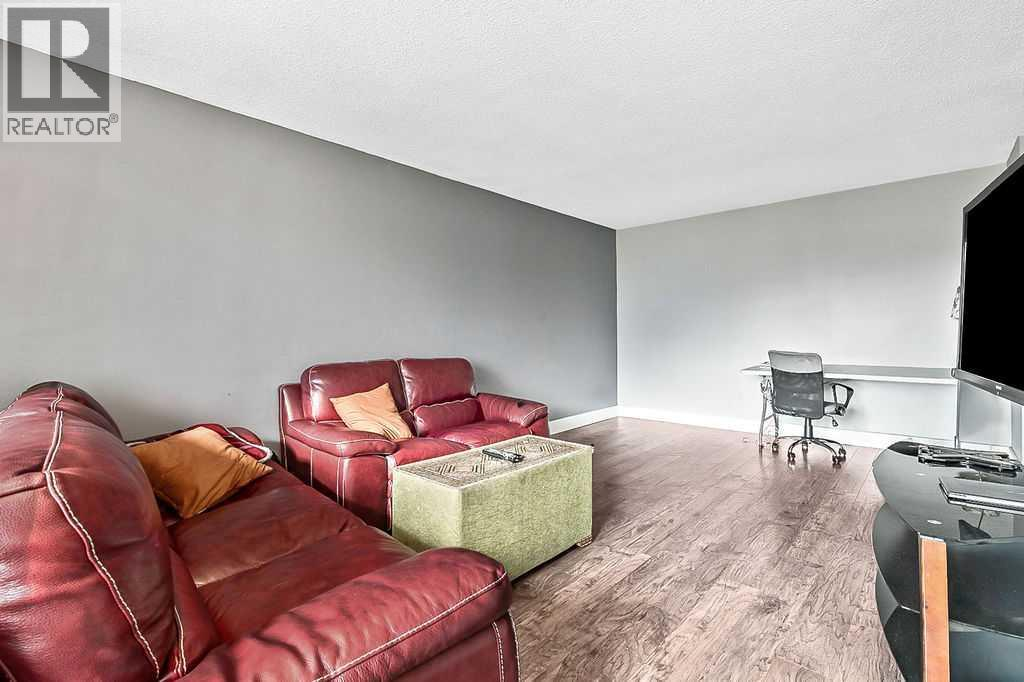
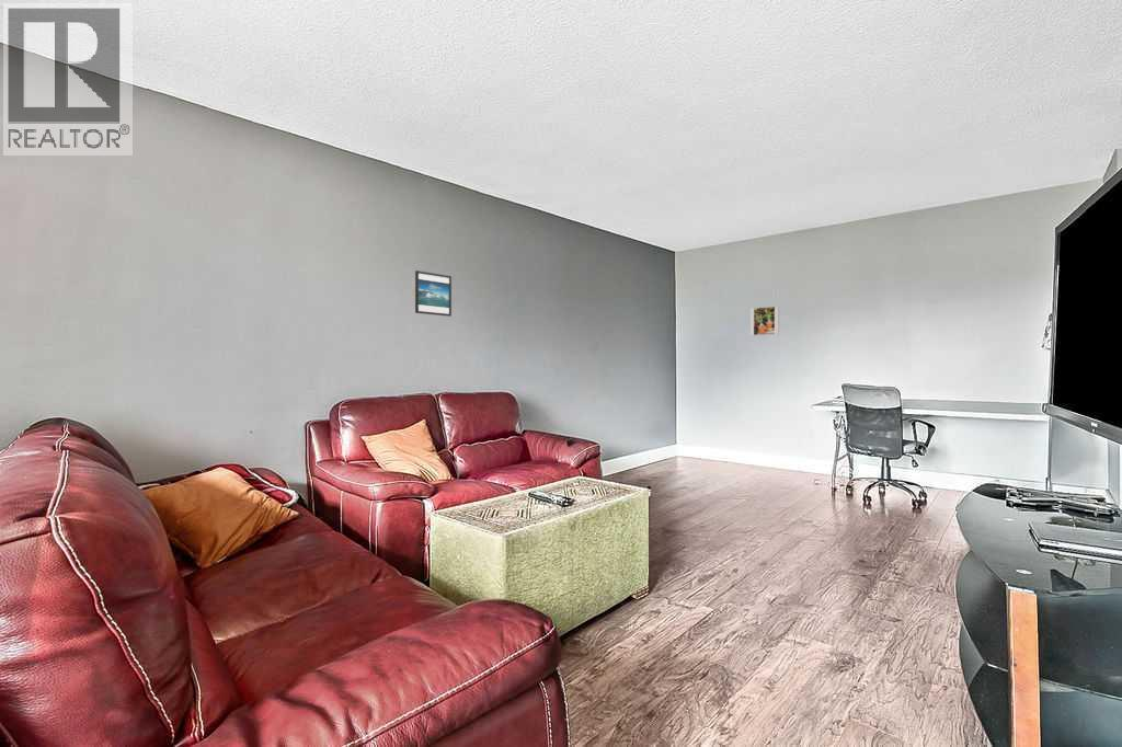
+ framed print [414,269,453,318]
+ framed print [749,306,780,336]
